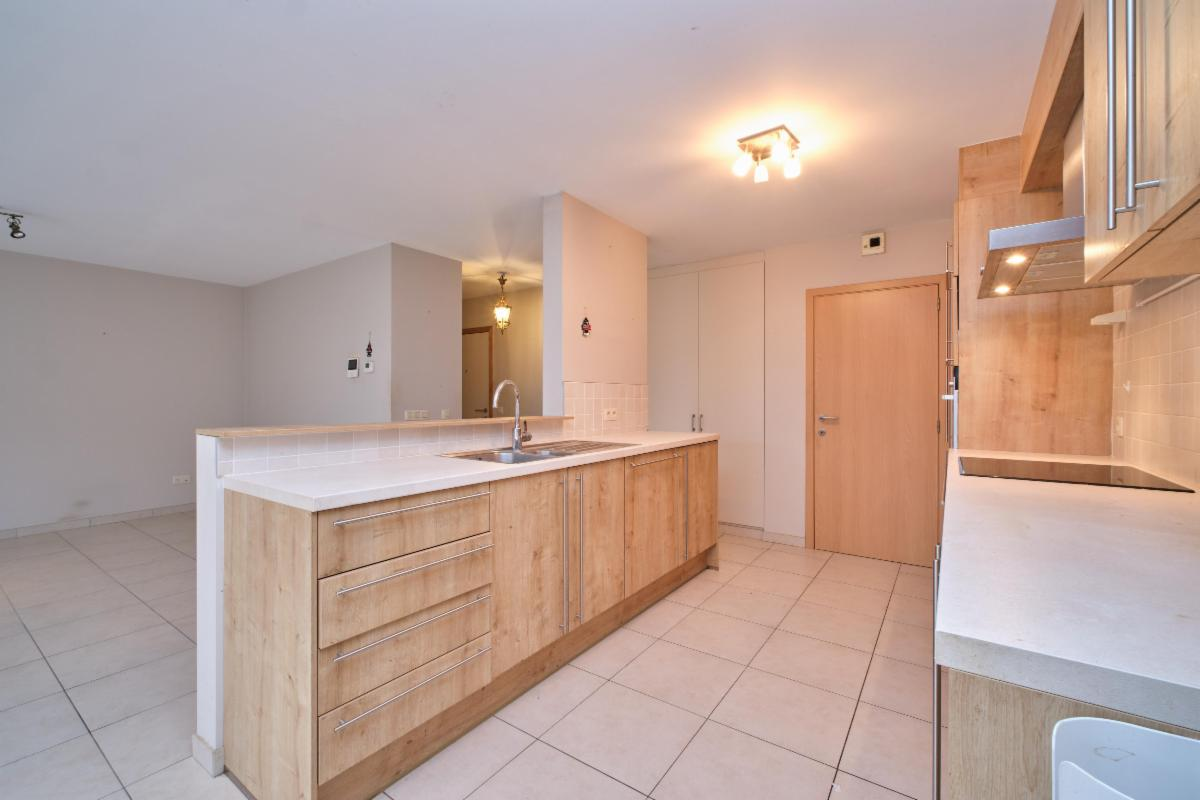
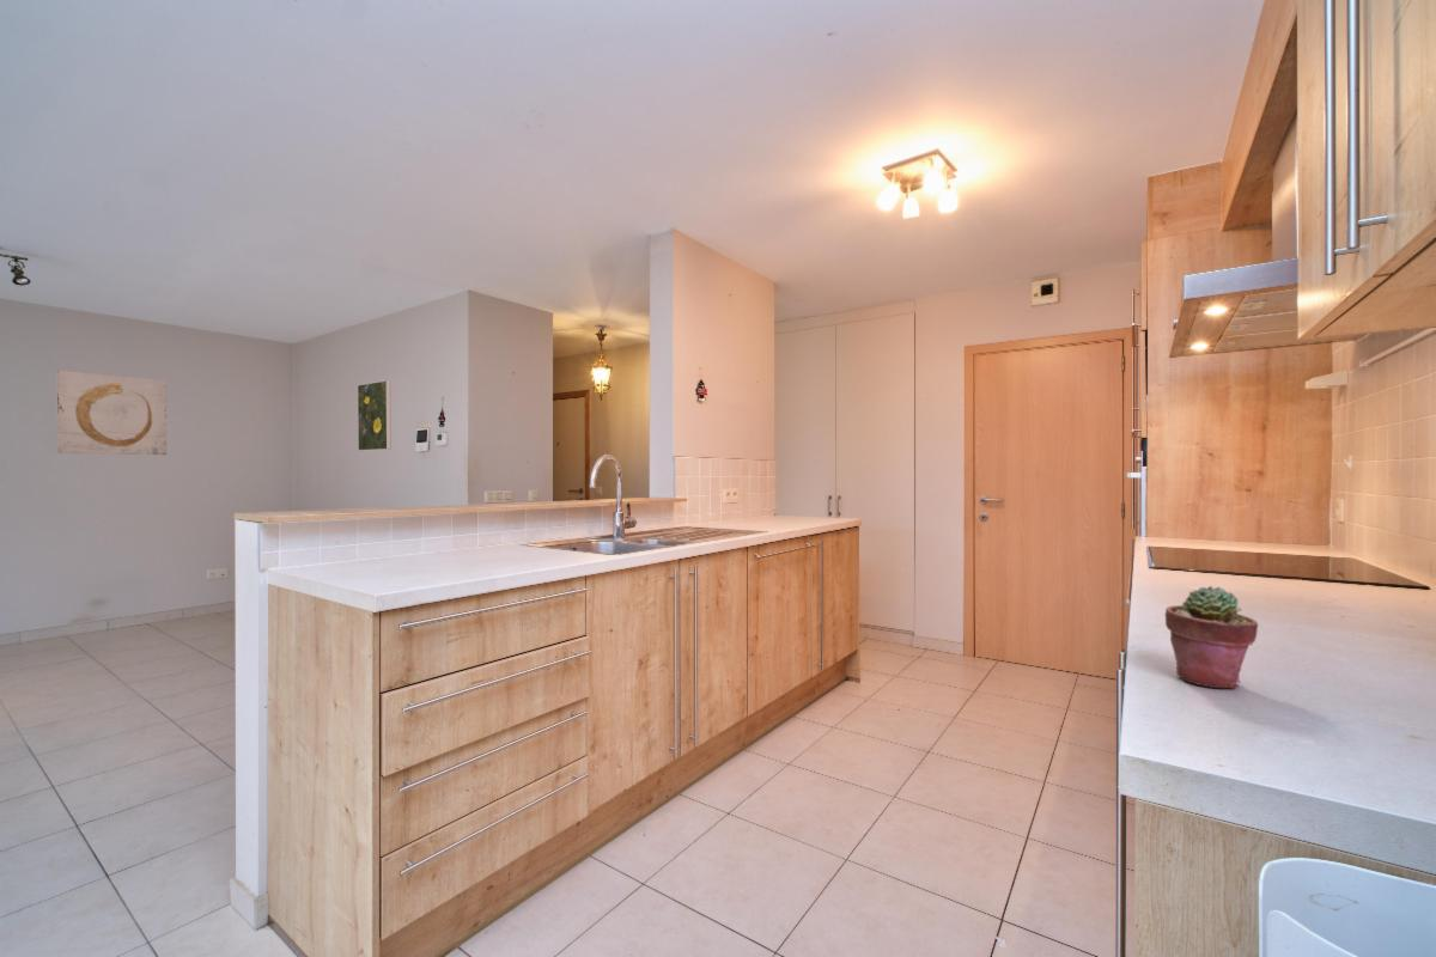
+ wall art [55,368,168,456]
+ potted succulent [1163,585,1259,689]
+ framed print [357,379,393,452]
